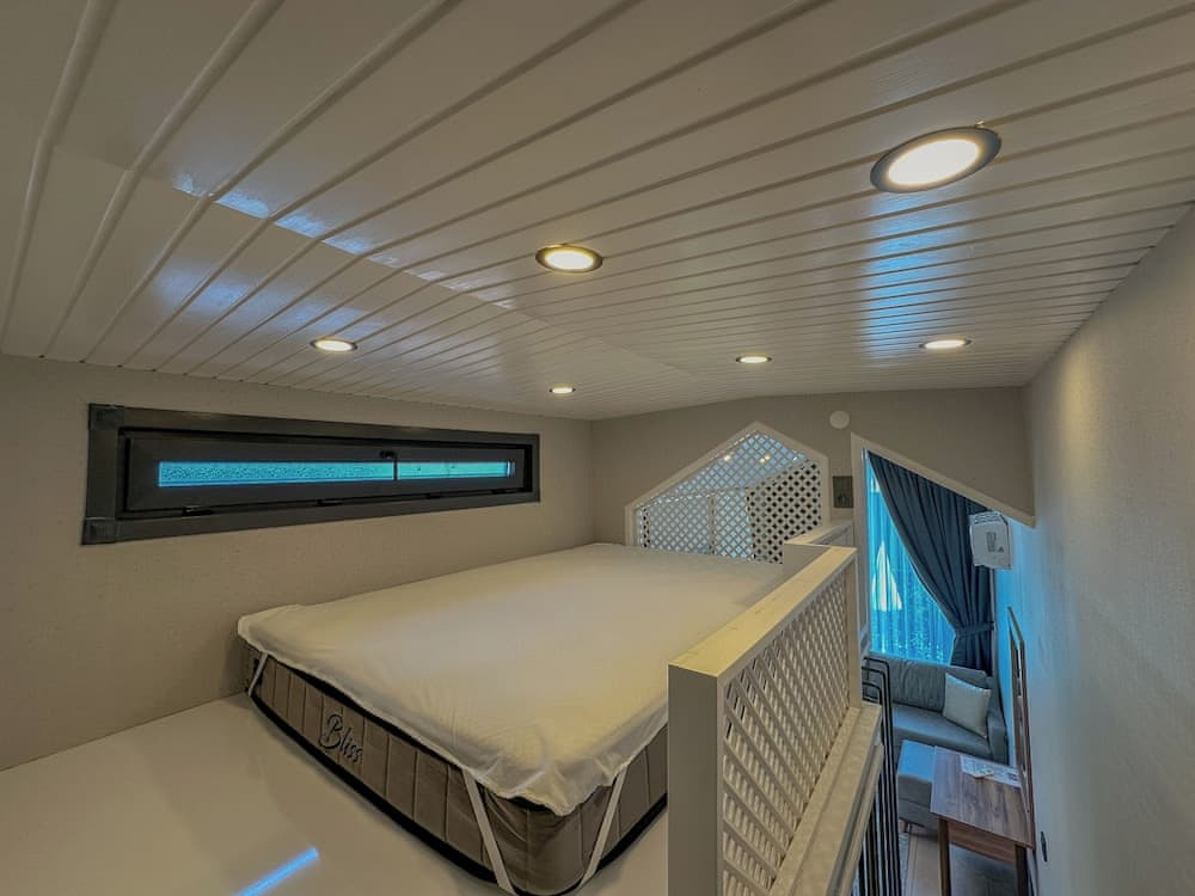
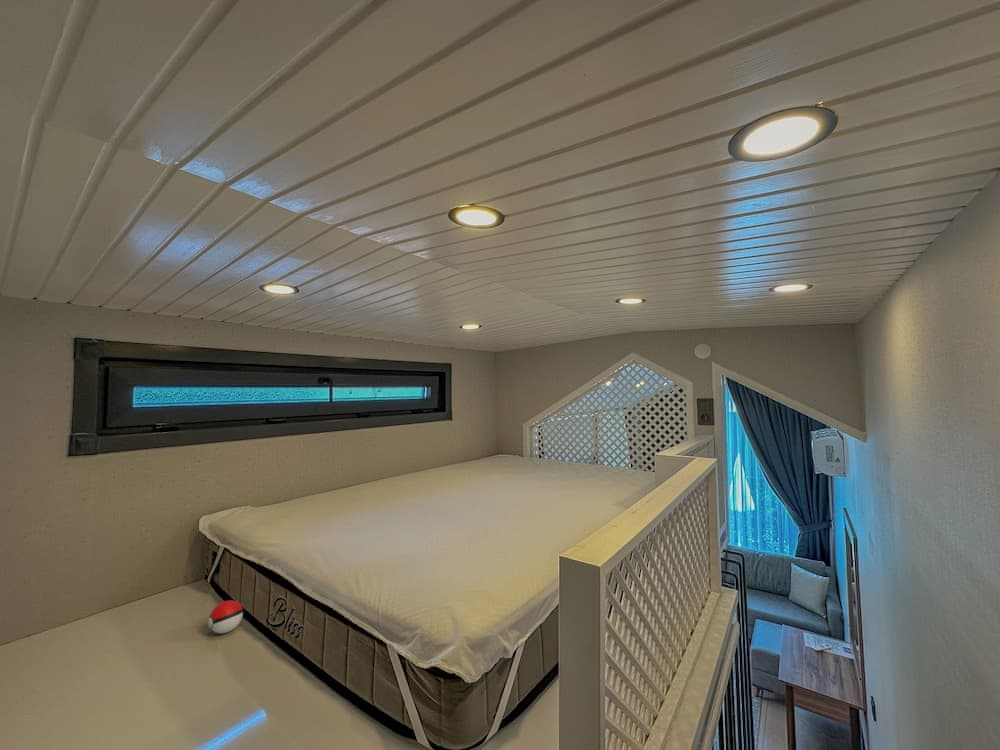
+ ball [207,599,244,634]
